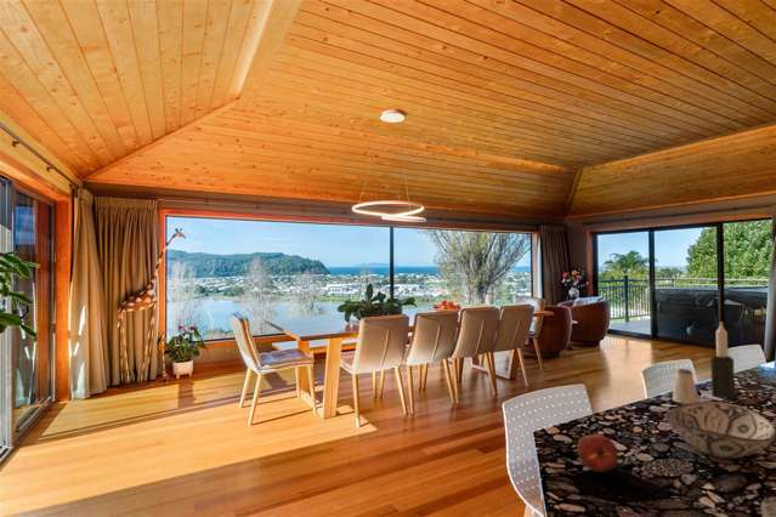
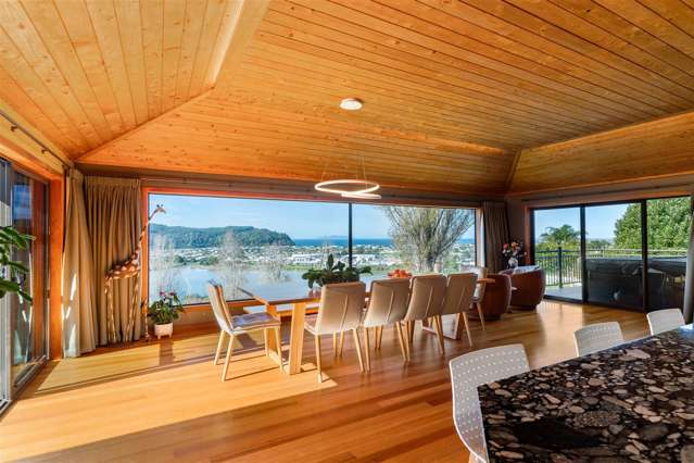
- saltshaker [670,368,701,405]
- apple [577,433,619,473]
- decorative bowl [663,400,776,460]
- candle [709,320,736,400]
